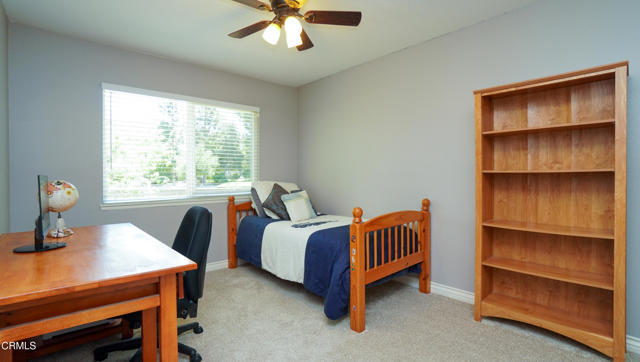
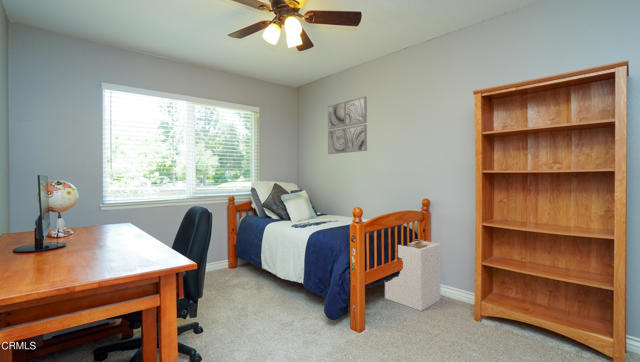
+ wall art [327,95,368,155]
+ laundry hamper [384,239,442,312]
